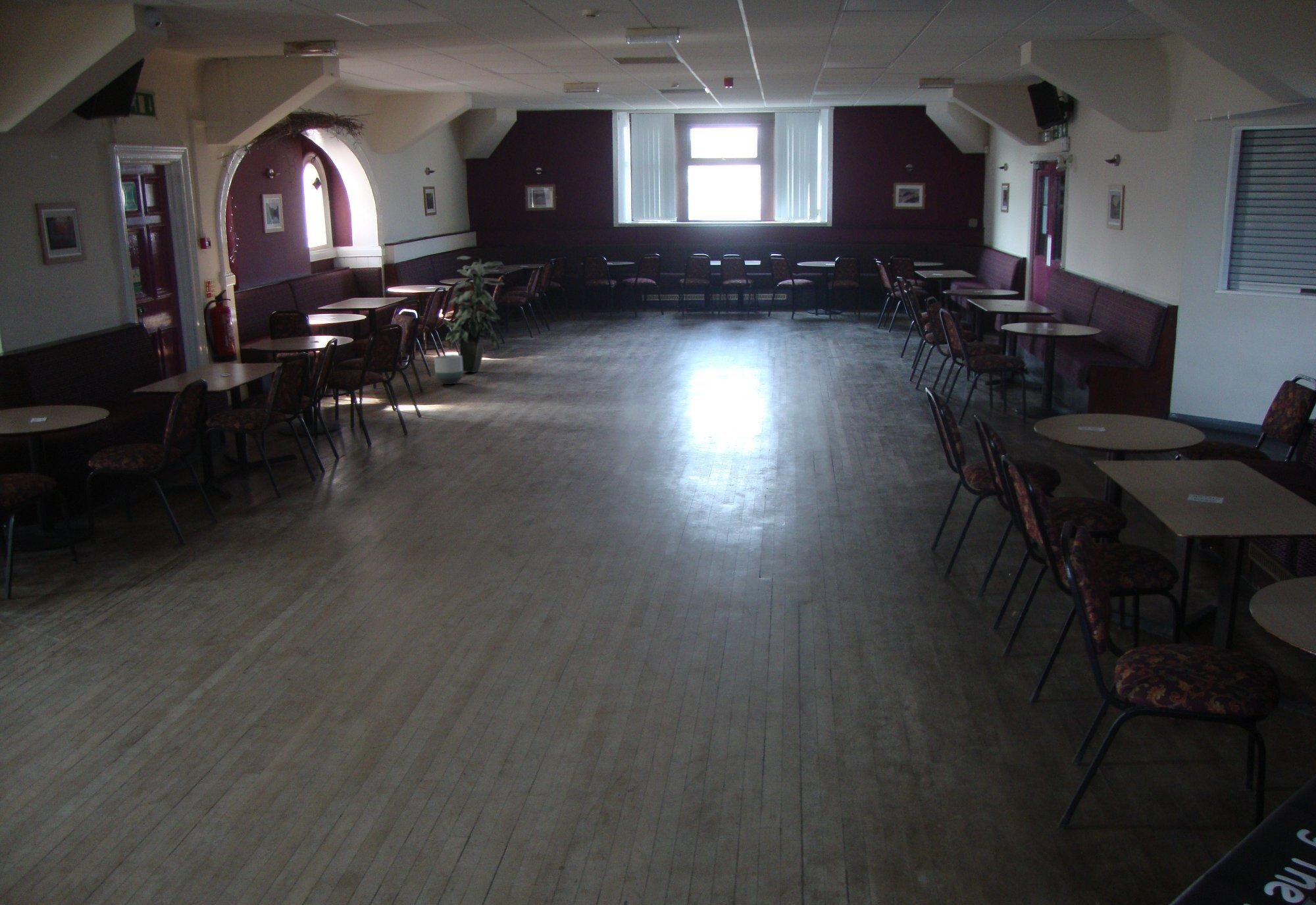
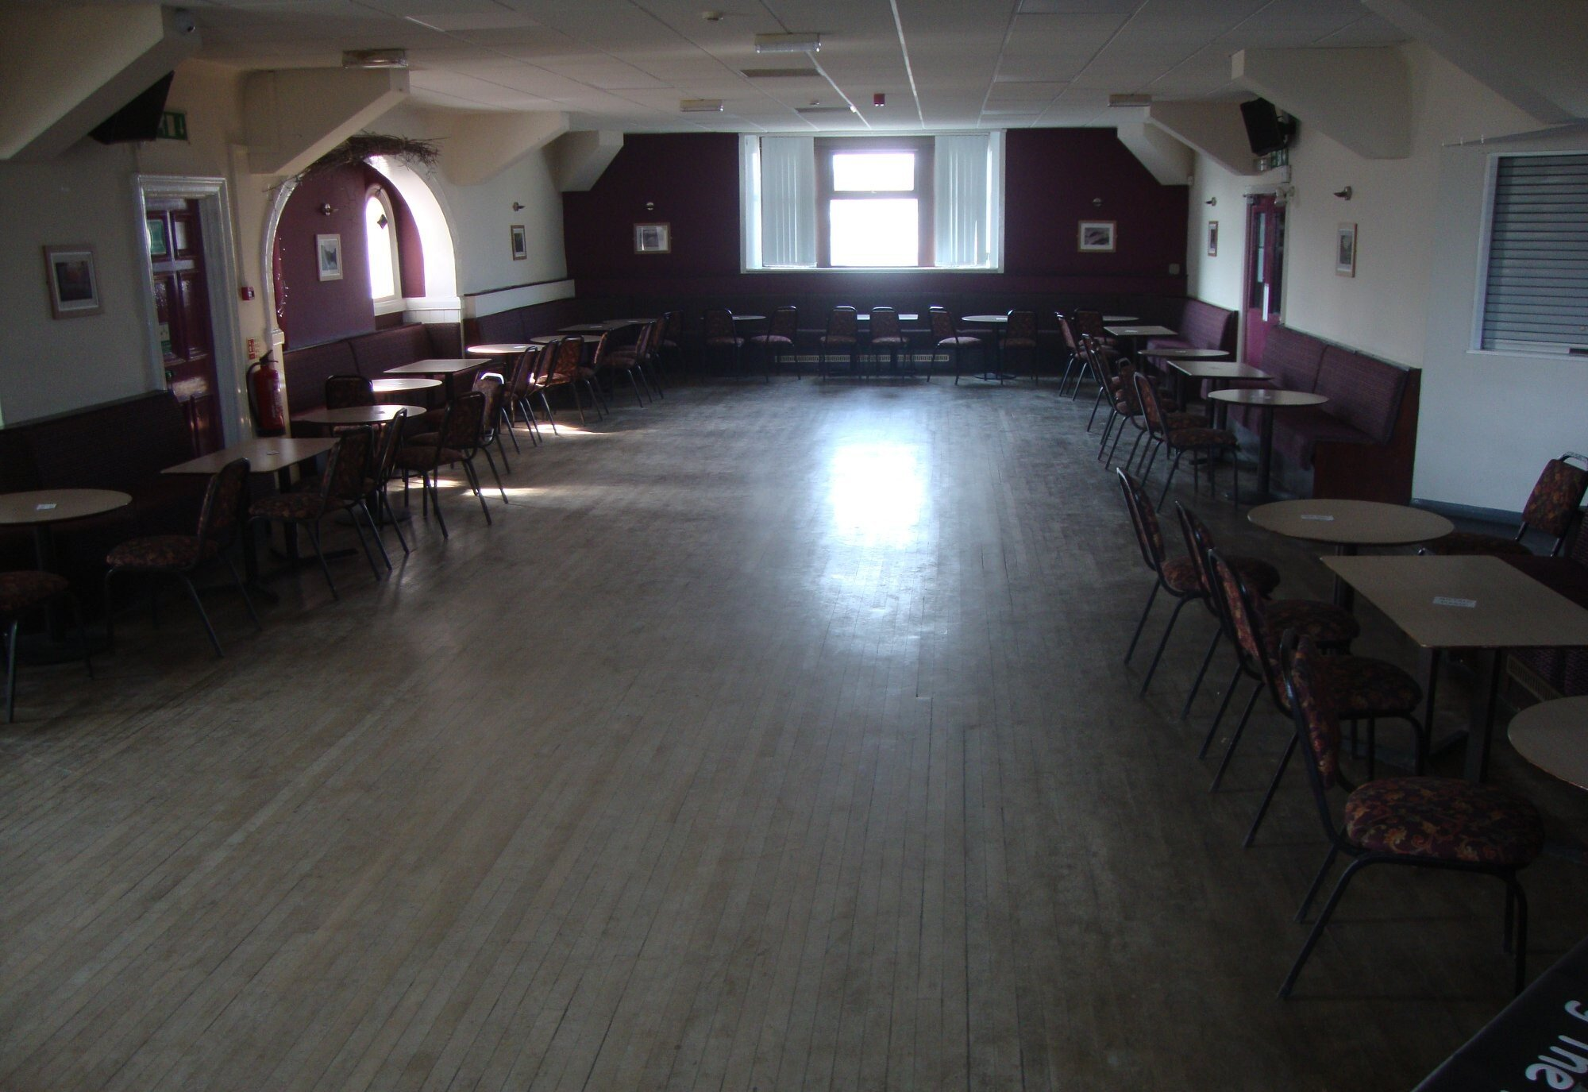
- planter [434,354,463,385]
- indoor plant [442,255,505,373]
